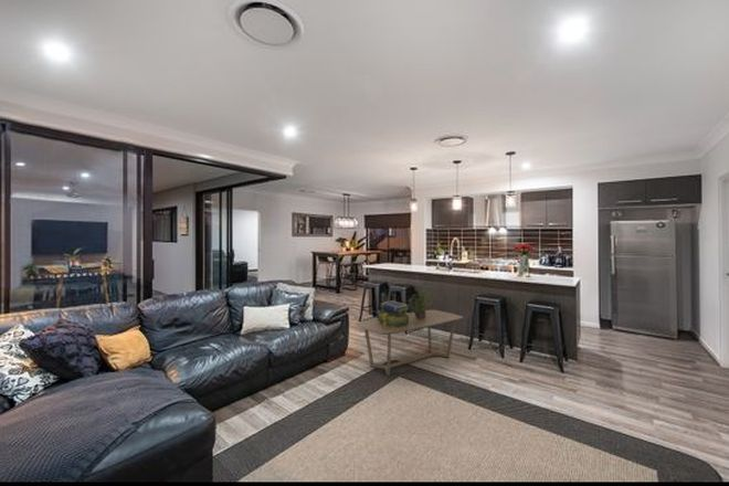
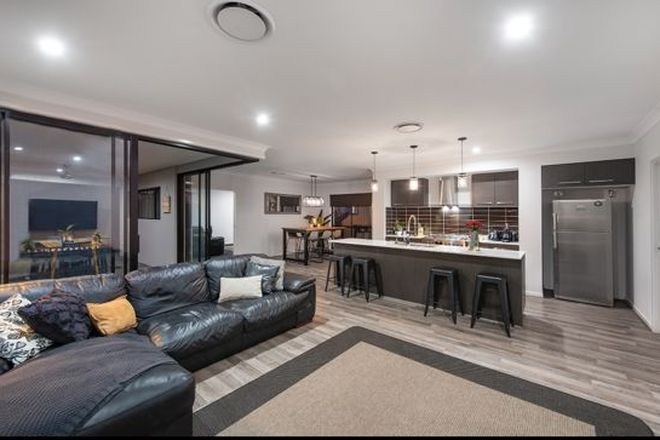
- potted plant [408,284,435,319]
- stack of books [377,299,410,328]
- coffee table [355,309,464,377]
